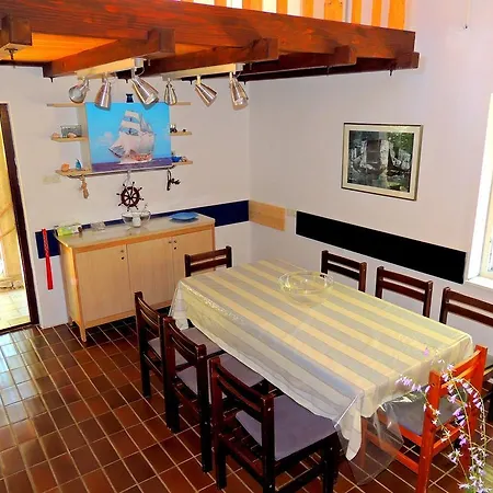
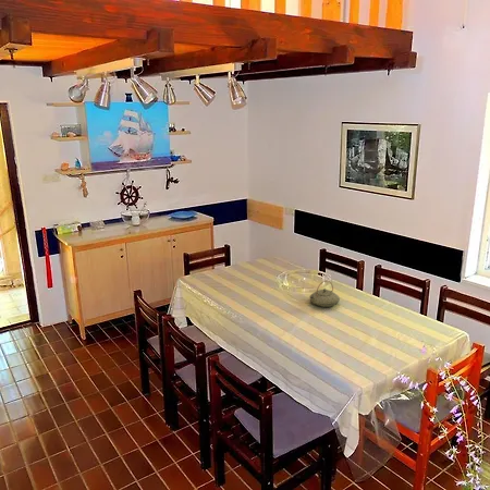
+ teapot [308,280,341,308]
